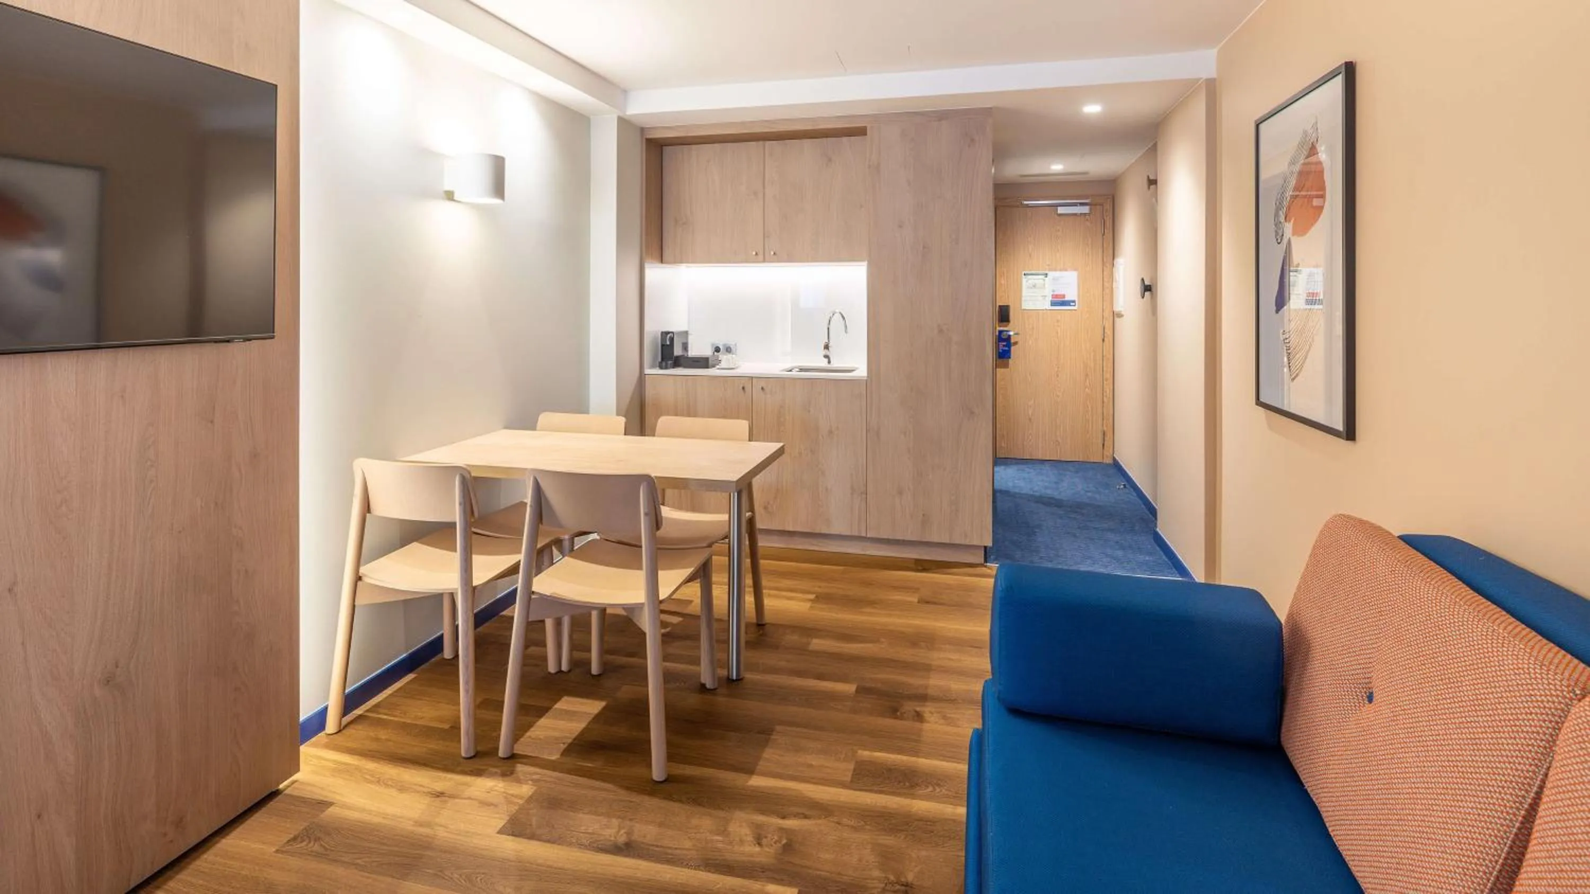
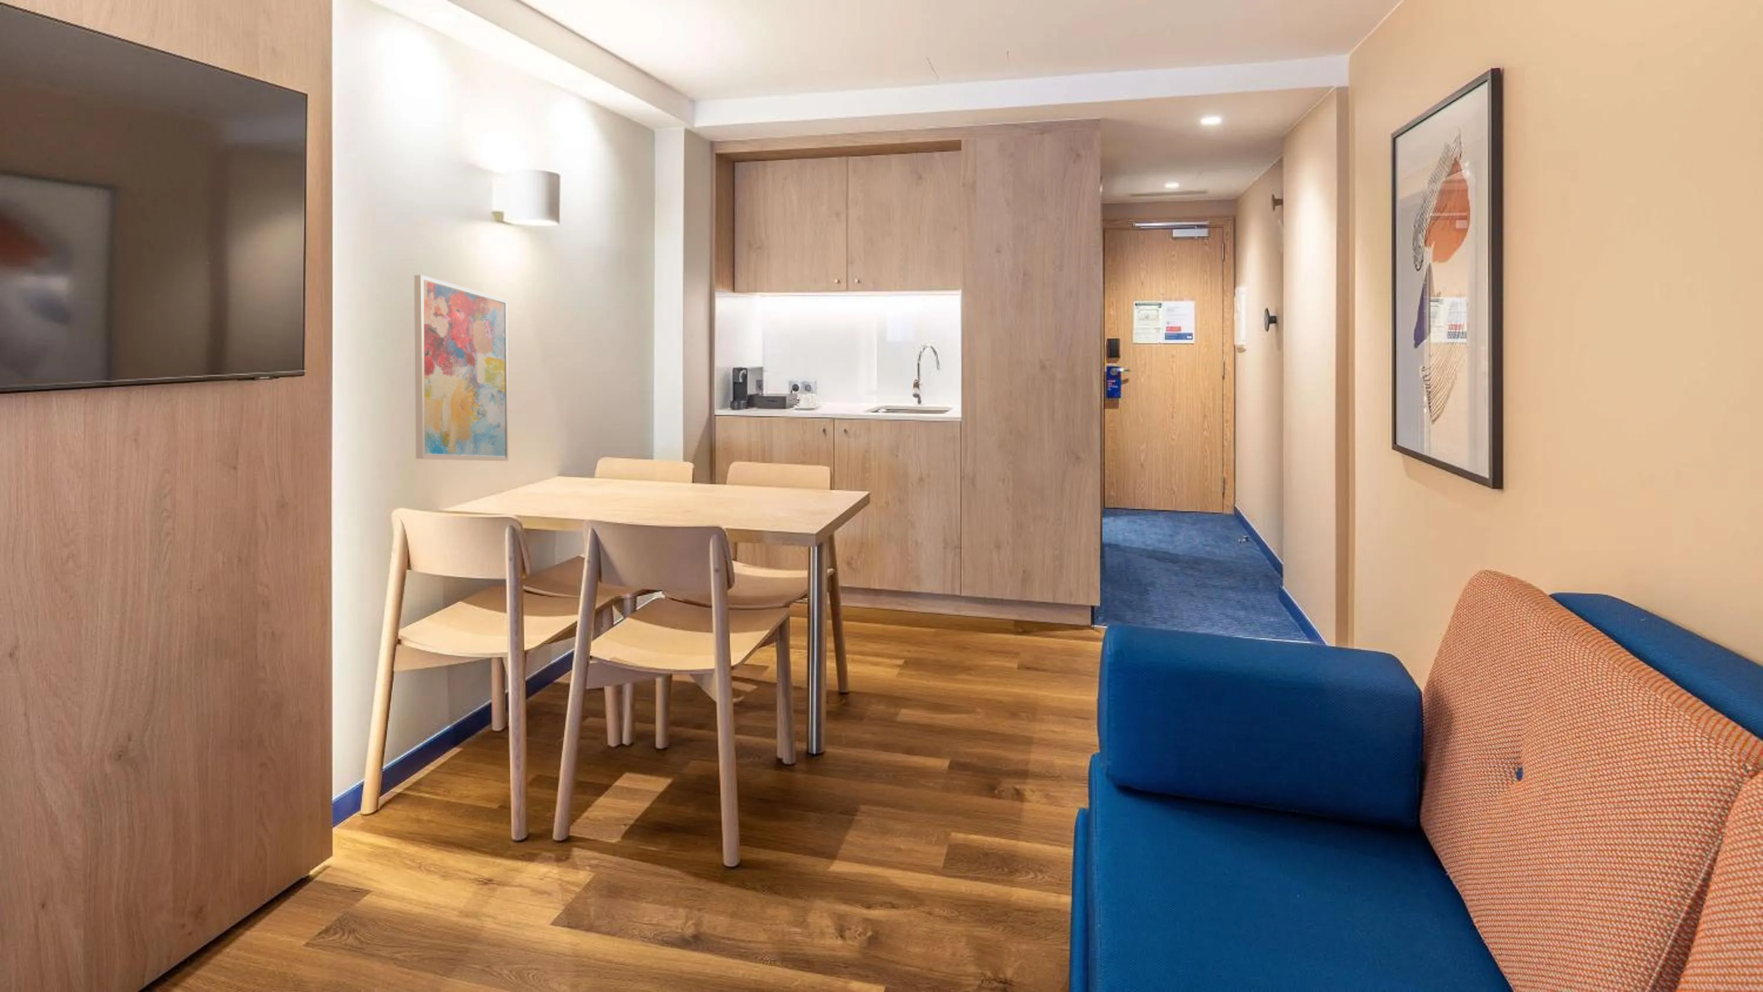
+ wall art [414,275,509,461]
